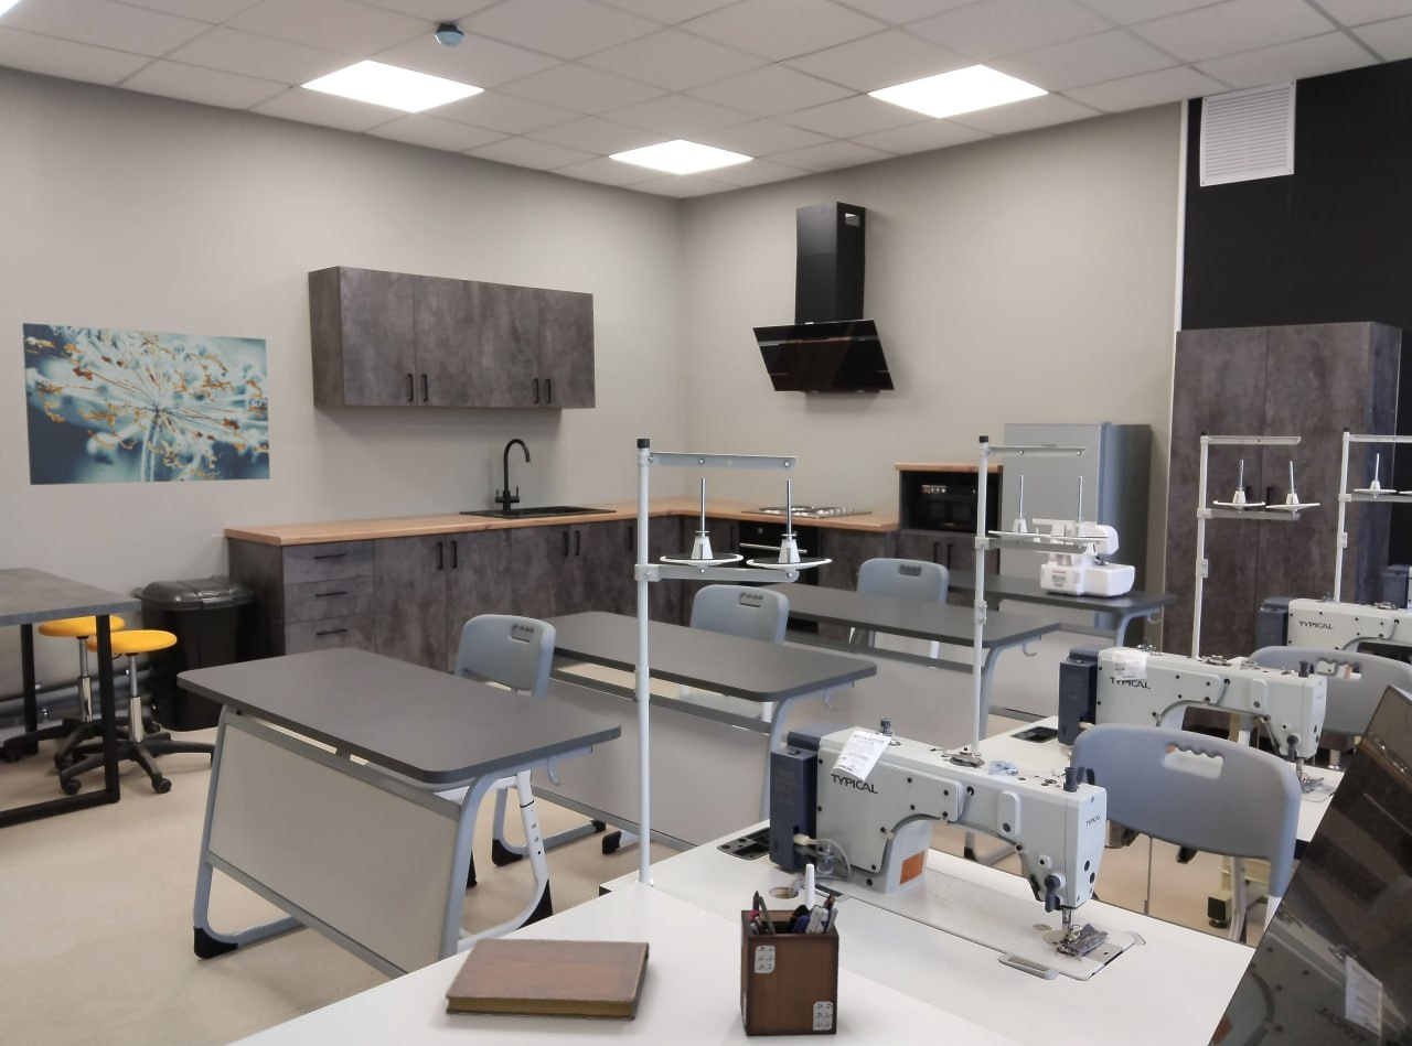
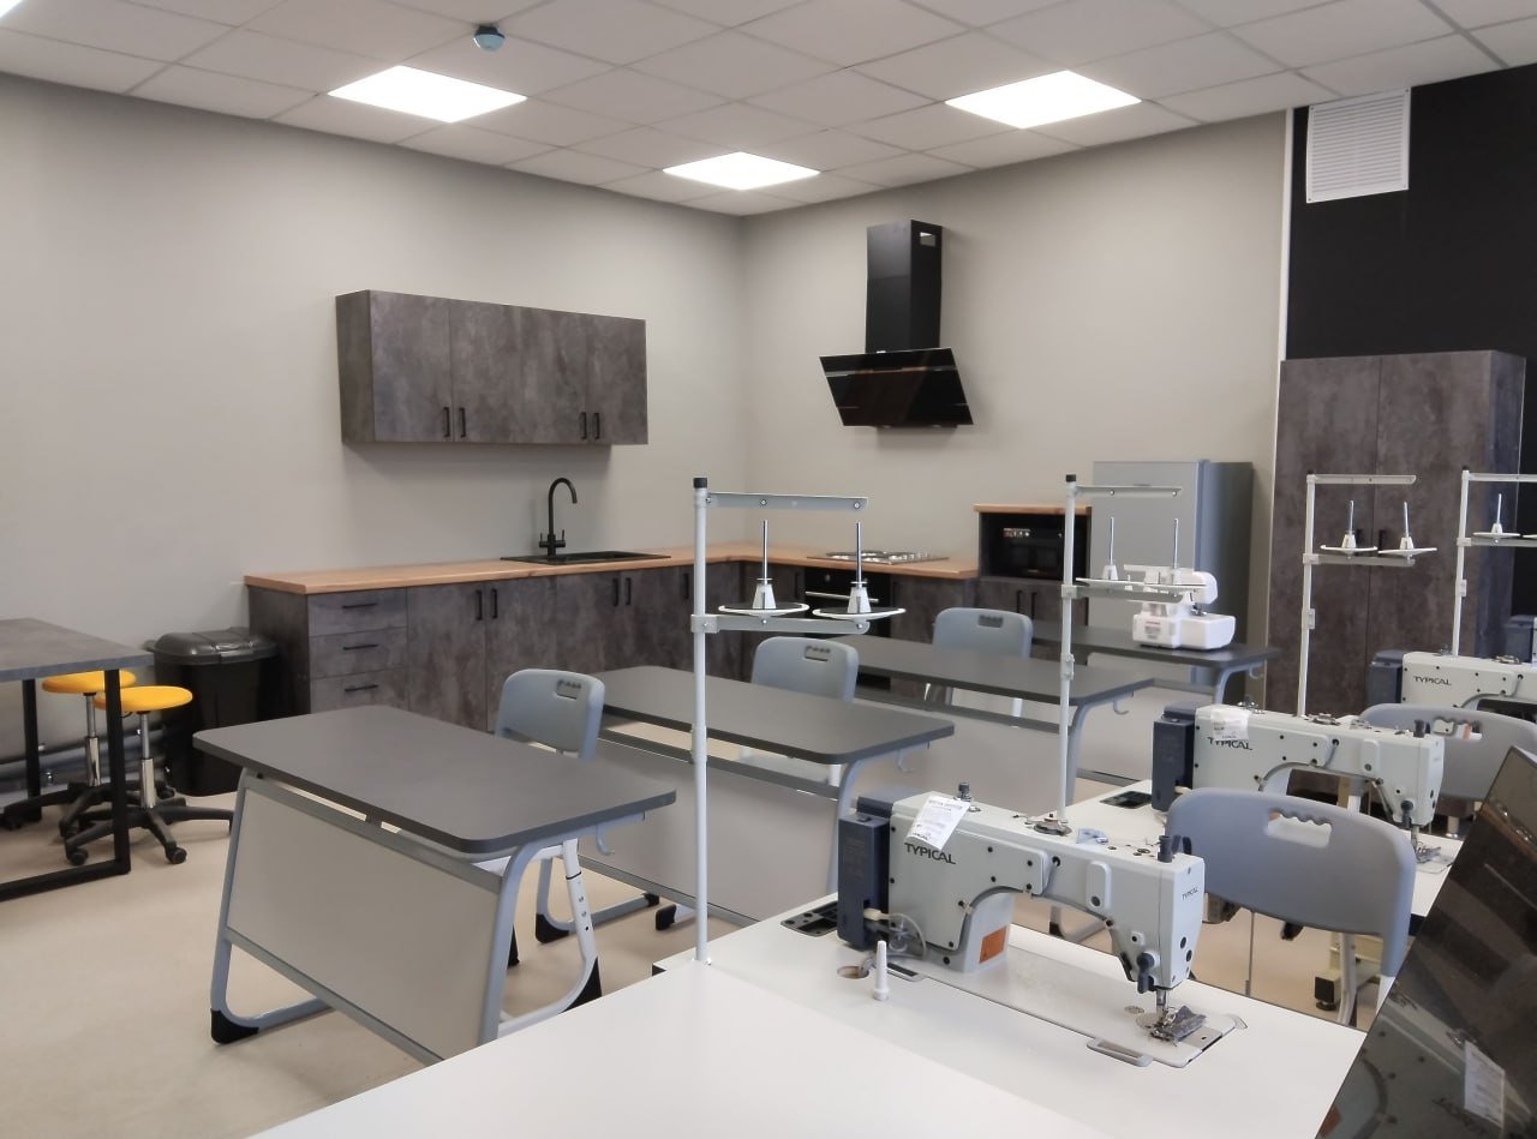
- wall art [21,322,271,486]
- notebook [445,937,651,1022]
- desk organizer [739,889,841,1038]
